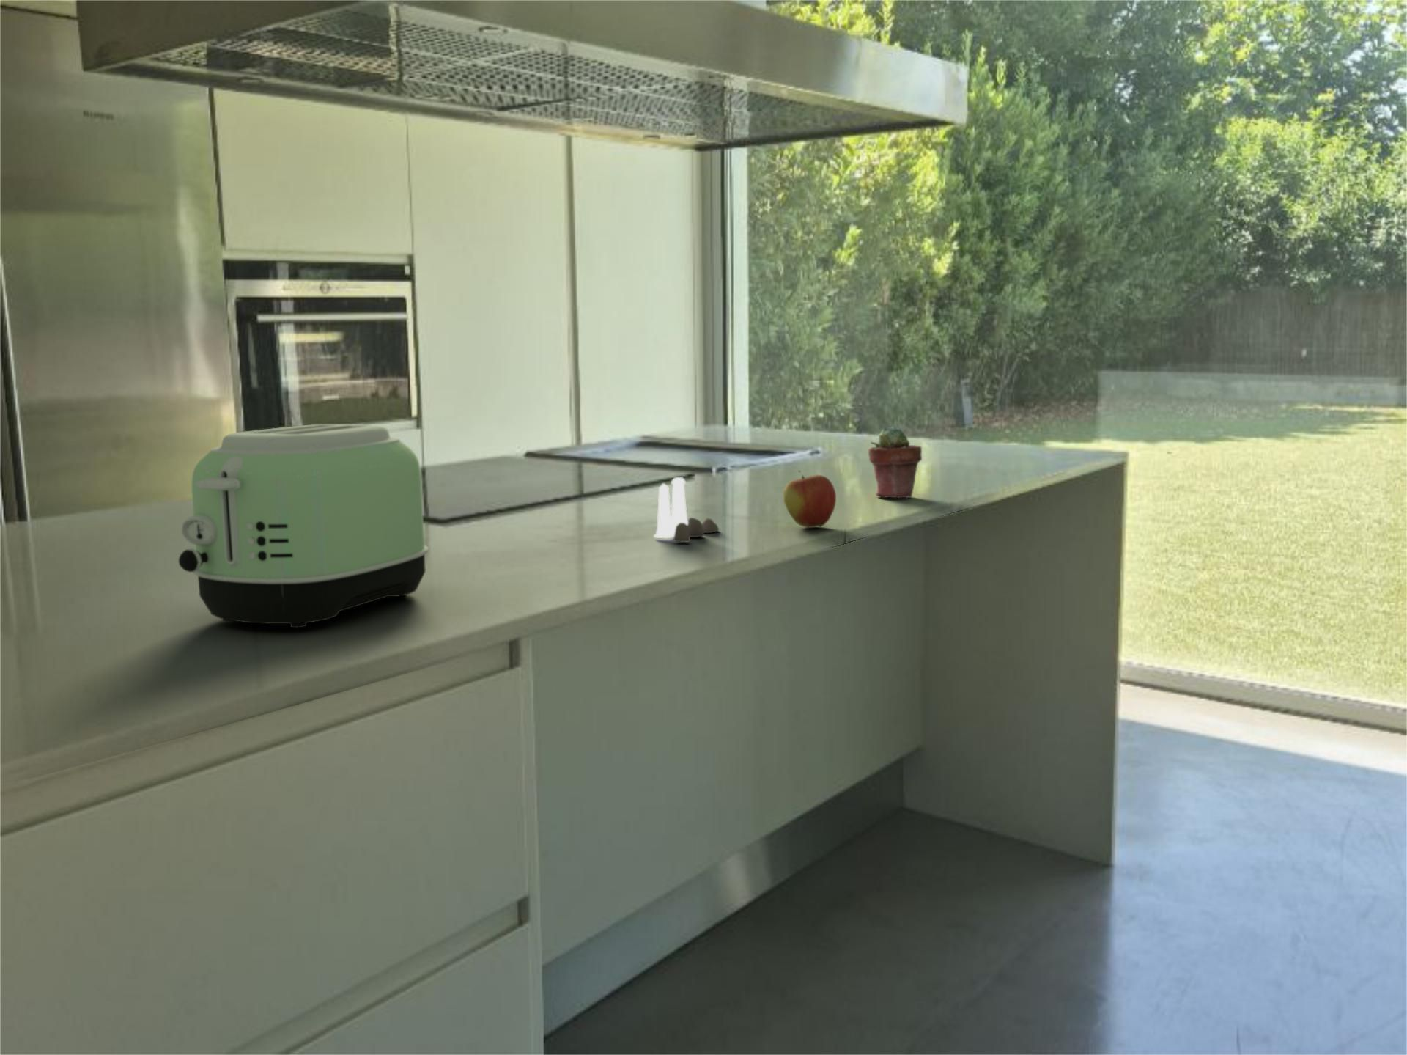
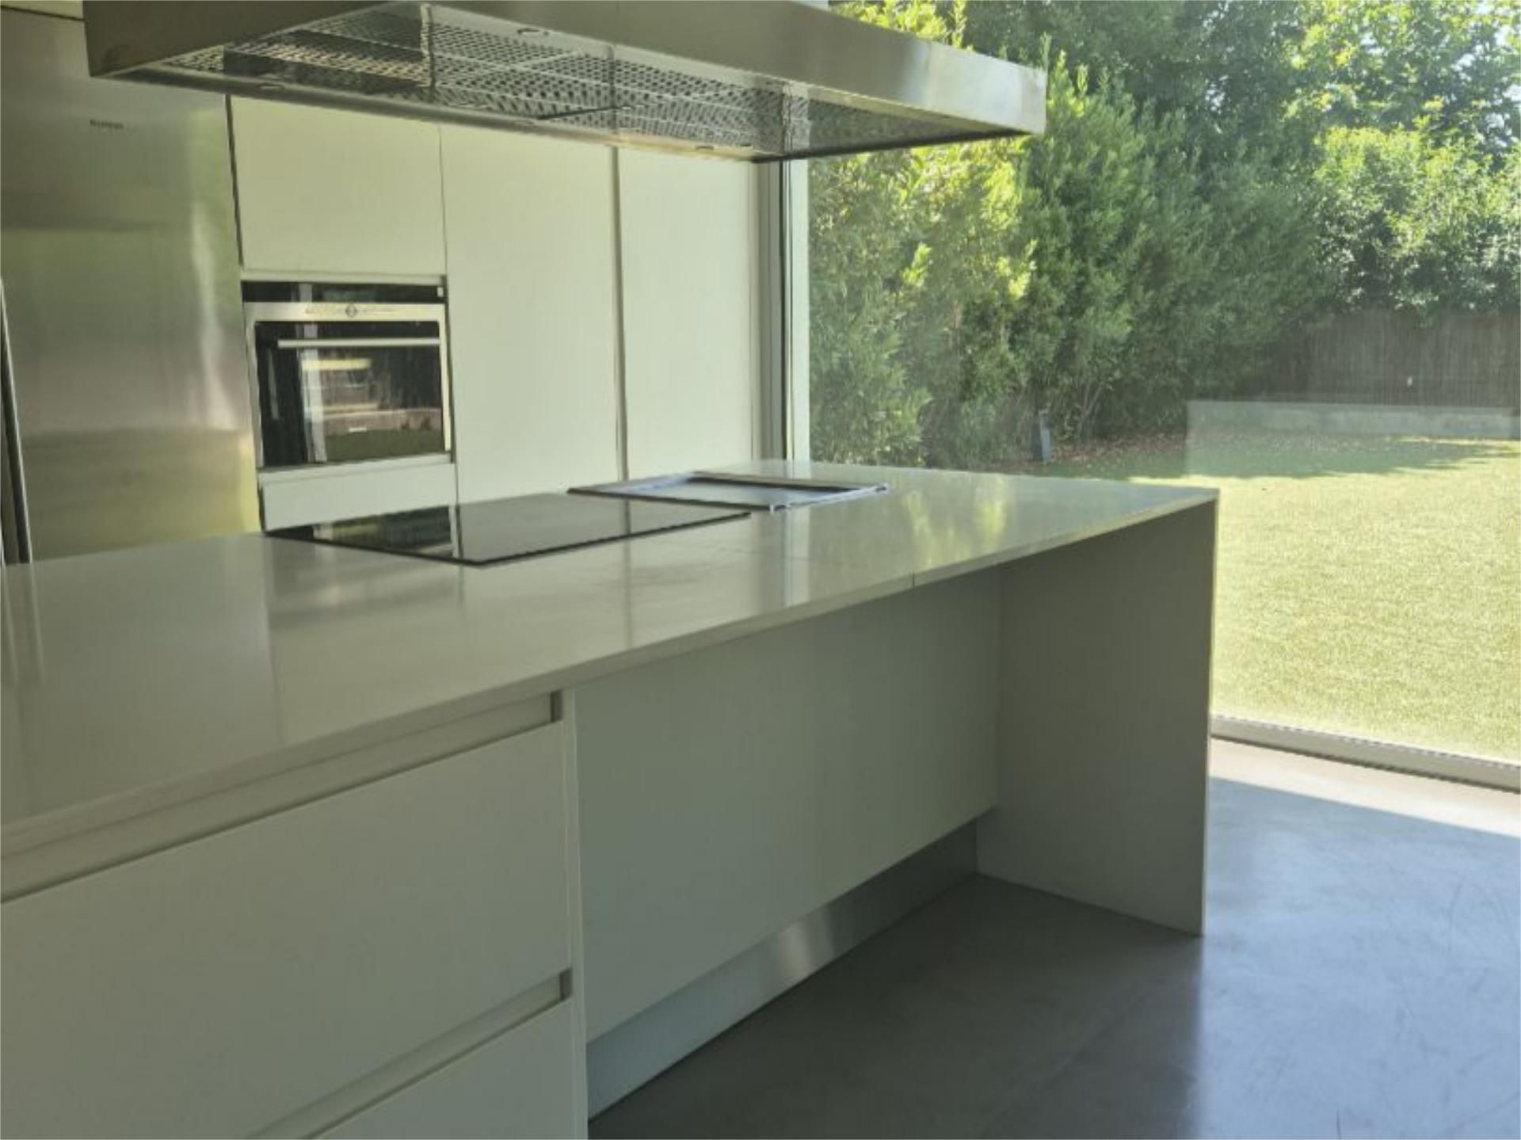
- toaster [178,423,430,629]
- salt and pepper shaker set [653,477,720,543]
- potted succulent [867,426,923,499]
- apple [782,469,836,529]
